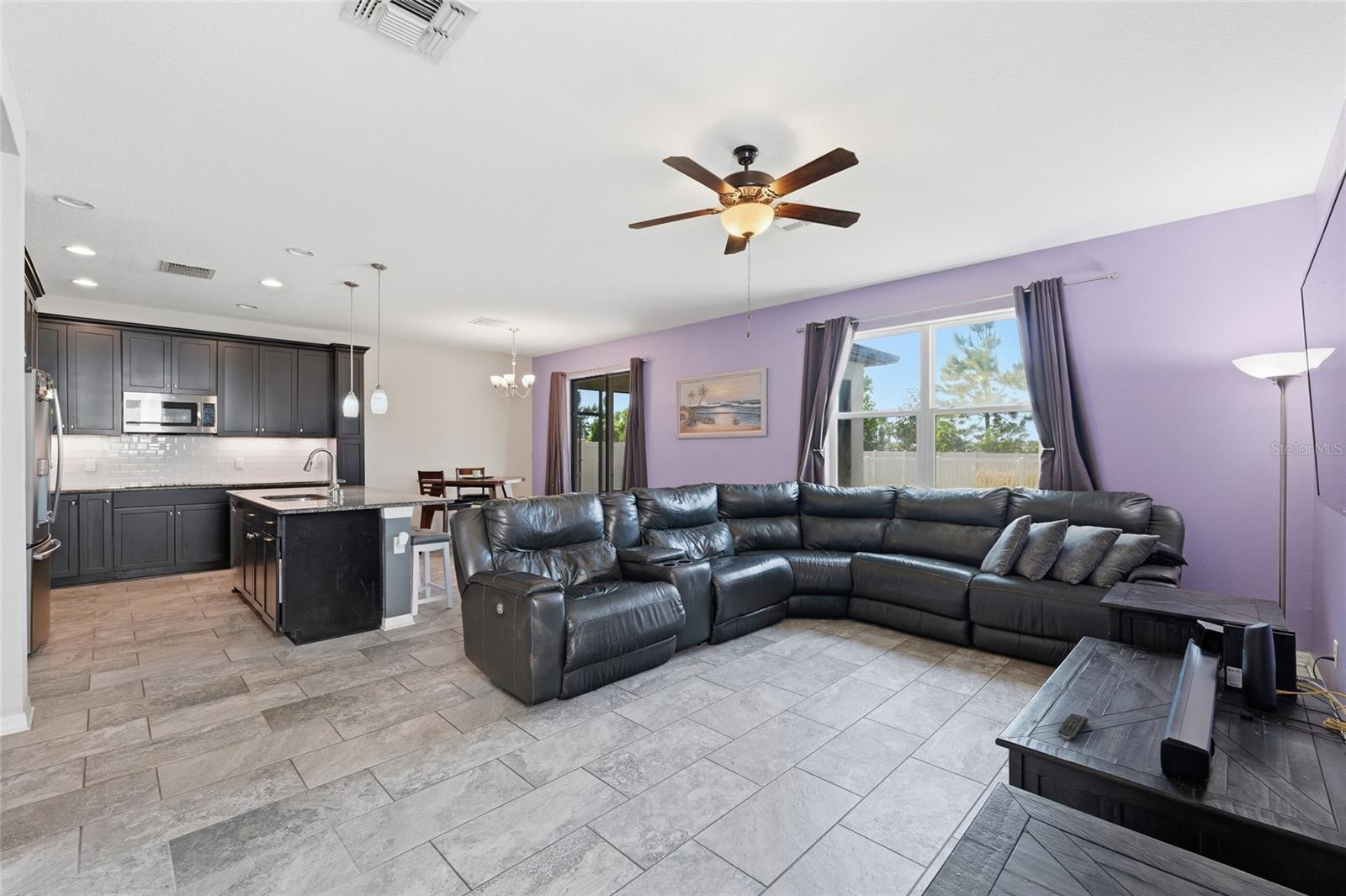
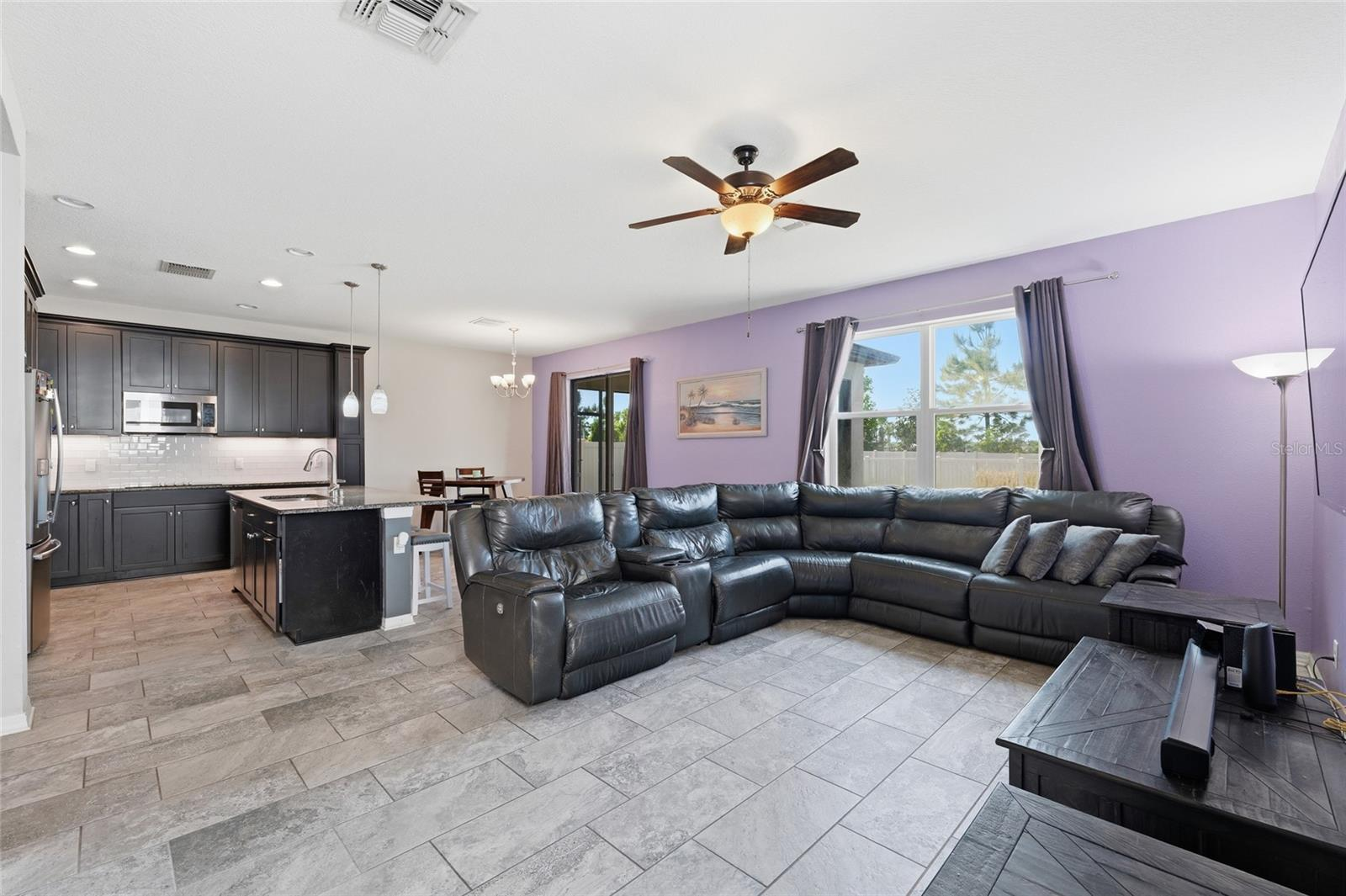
- remote control [1057,713,1089,740]
